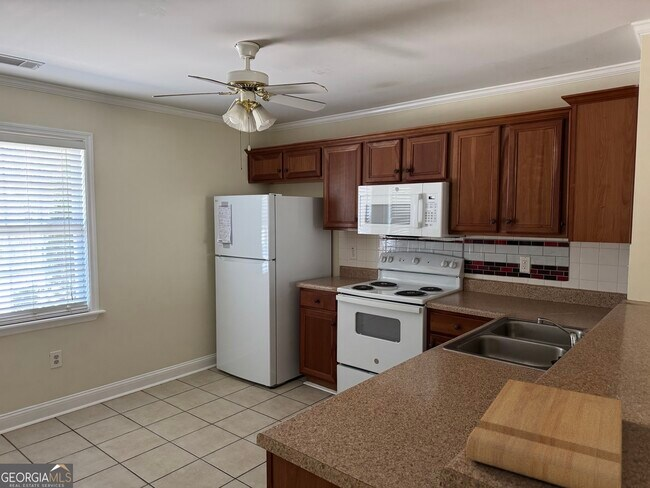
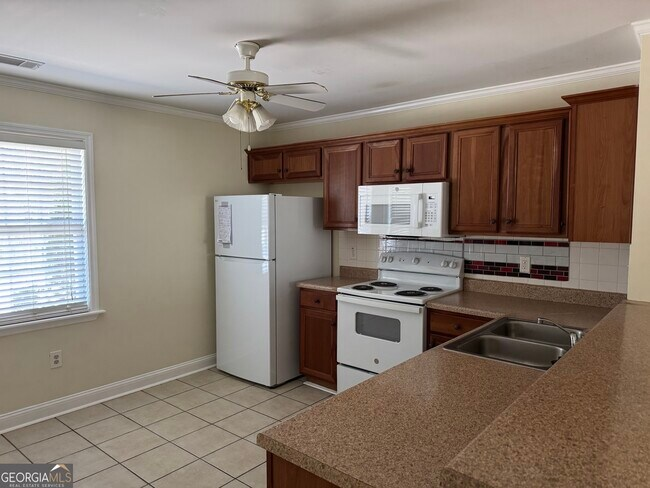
- cutting board [465,378,623,488]
